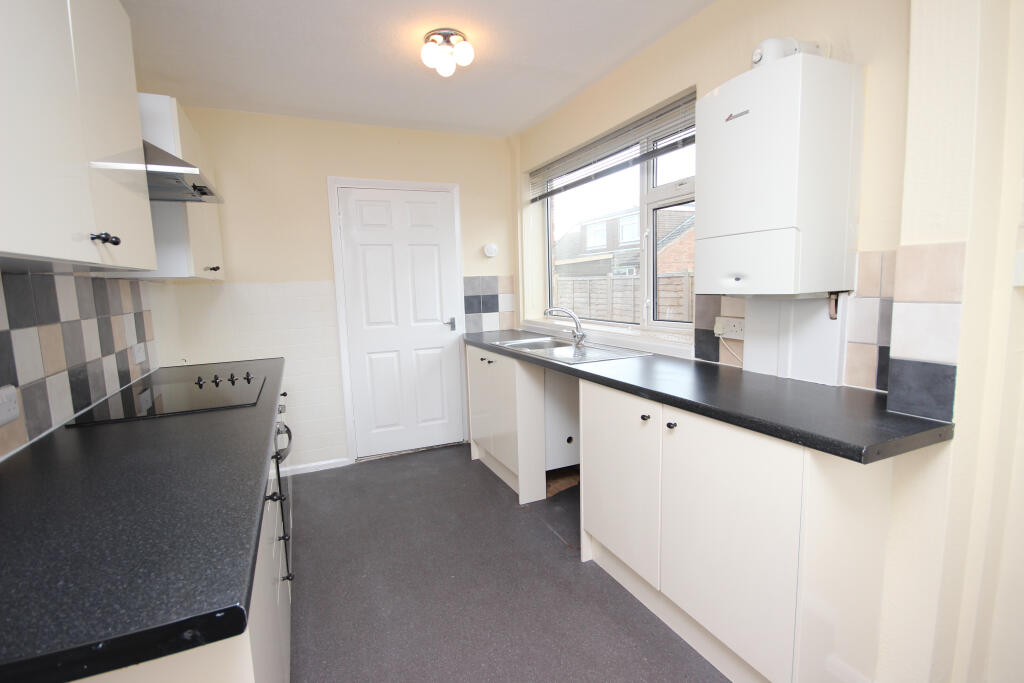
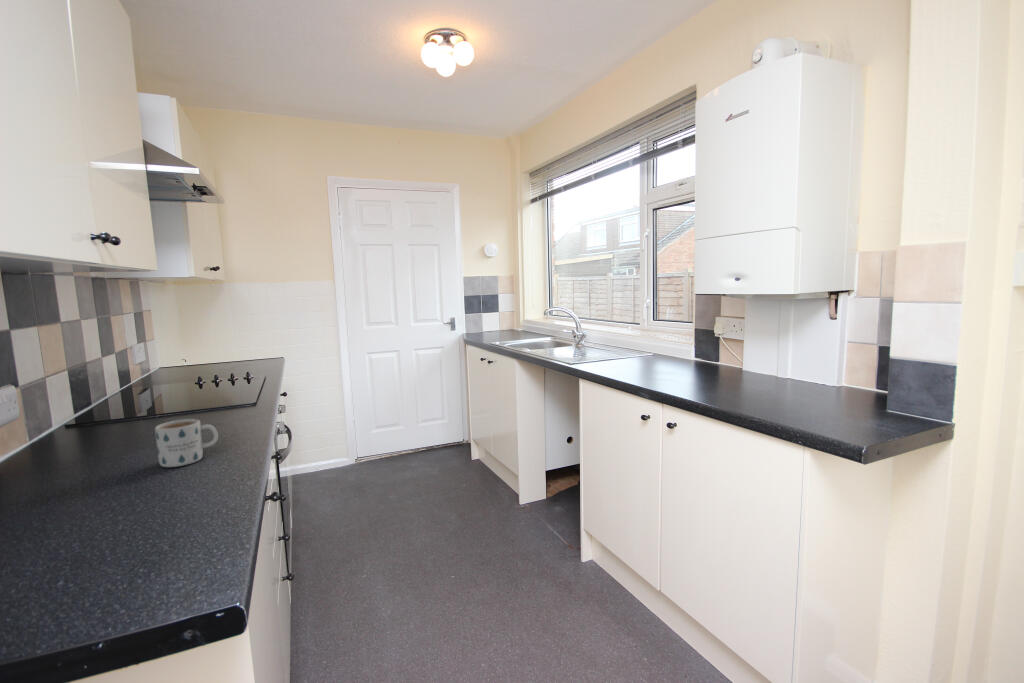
+ mug [154,418,219,468]
